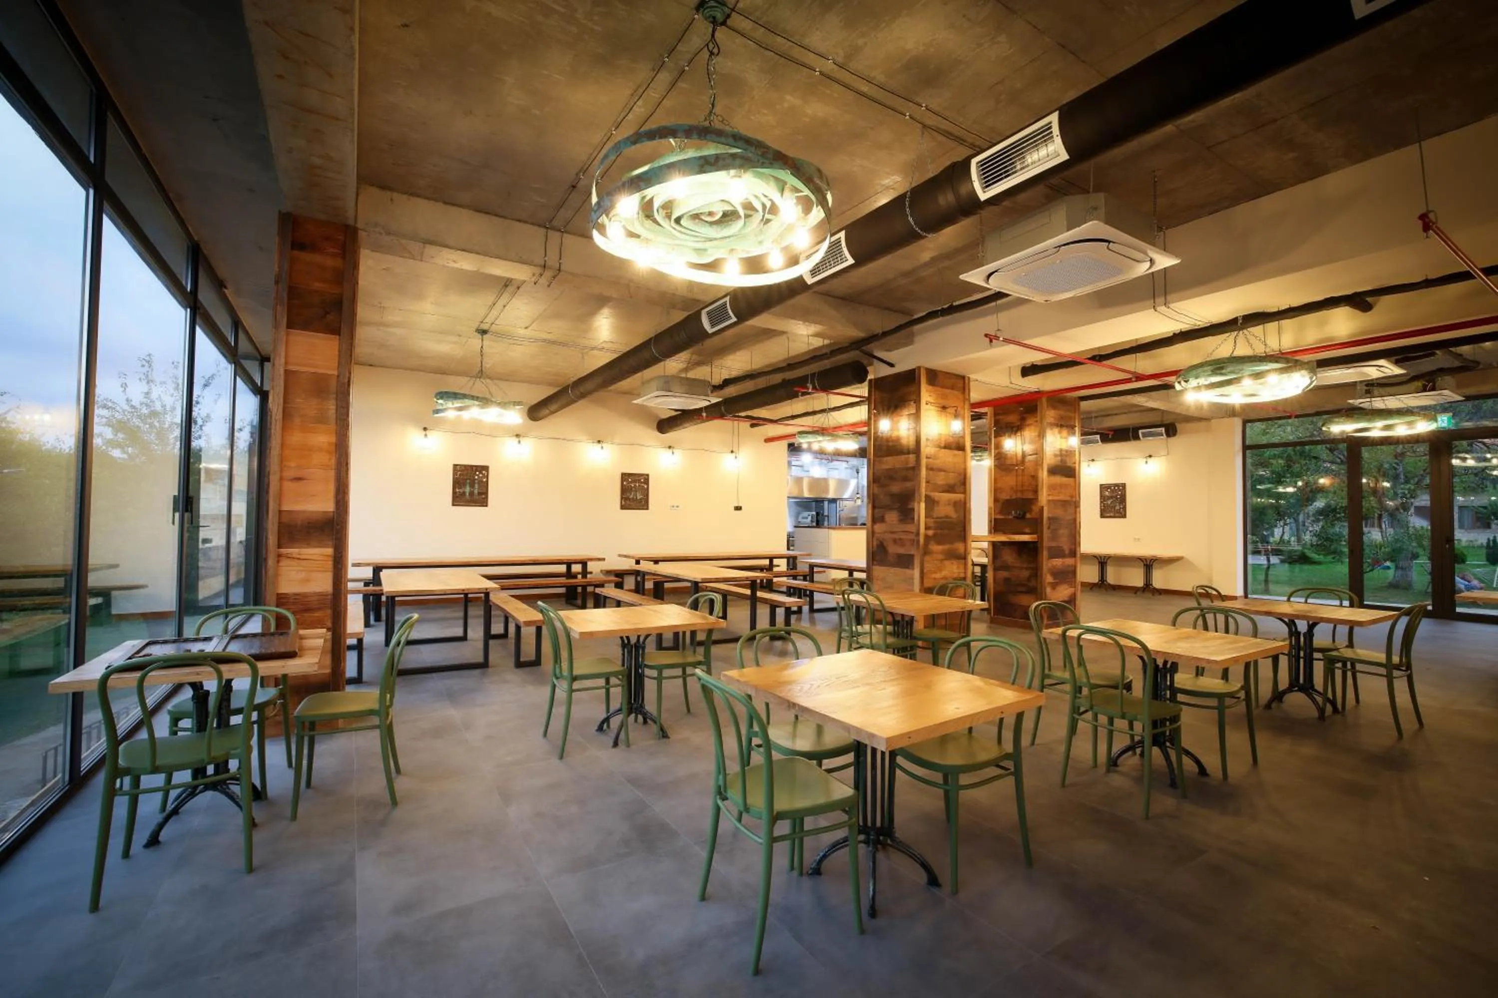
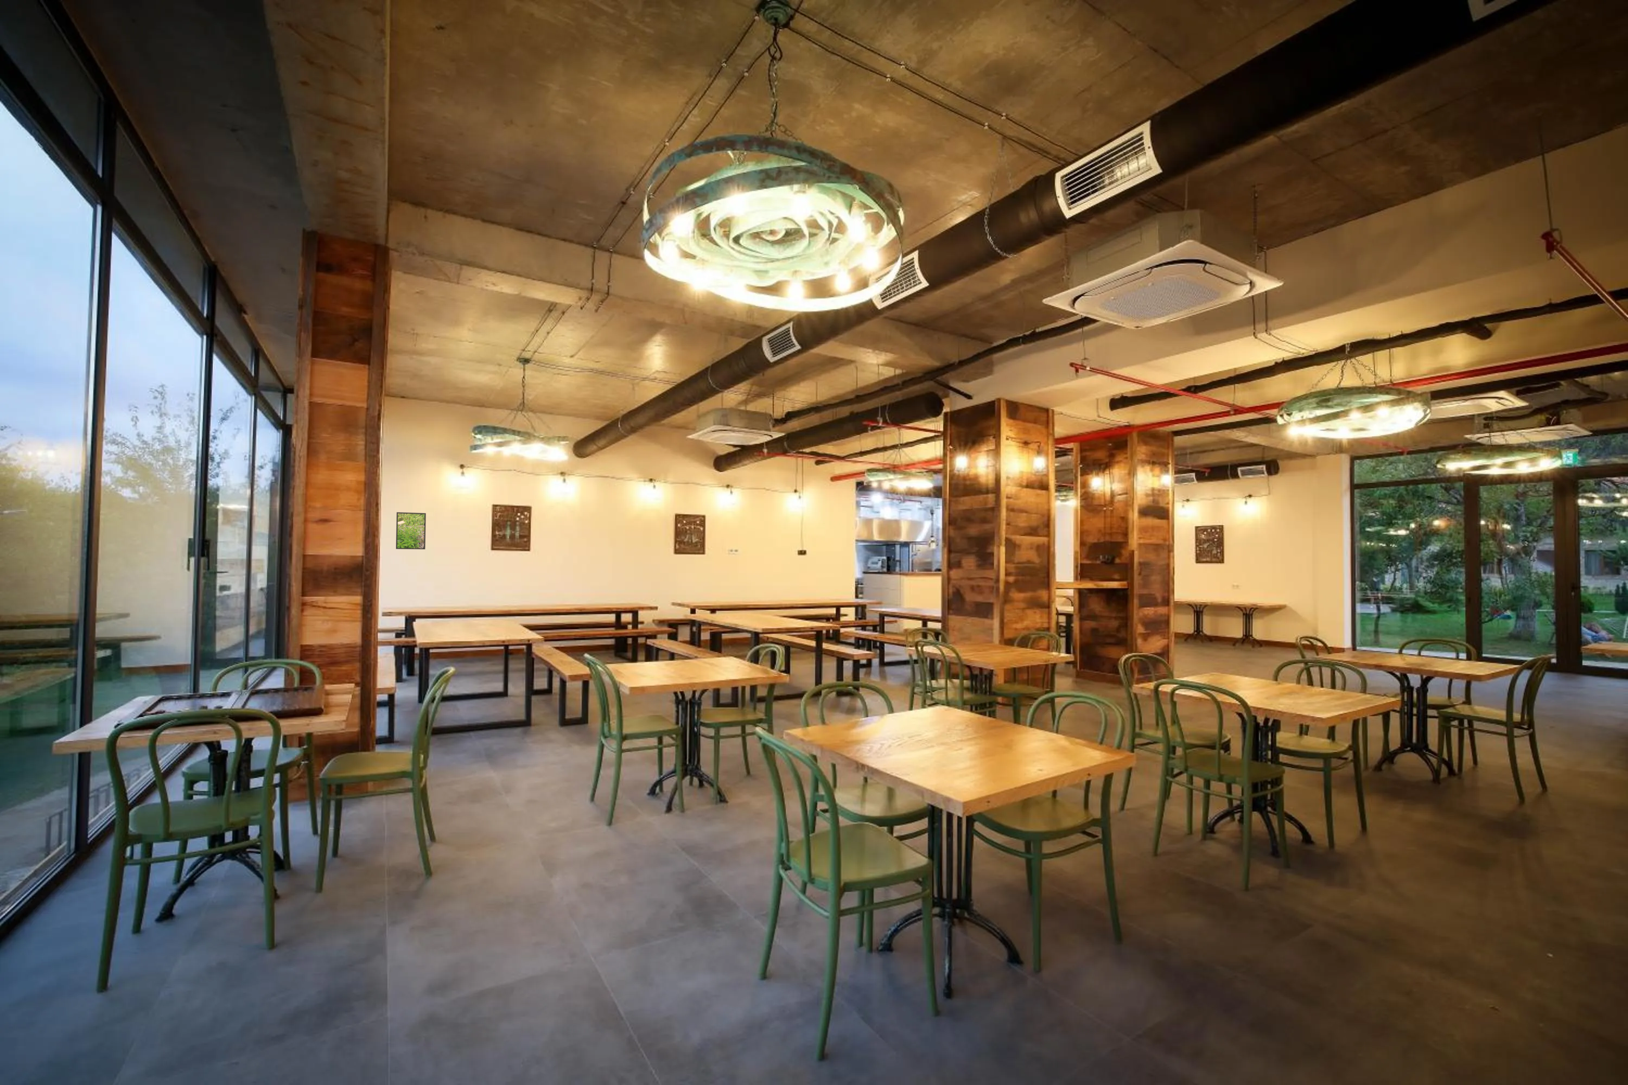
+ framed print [396,511,426,550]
